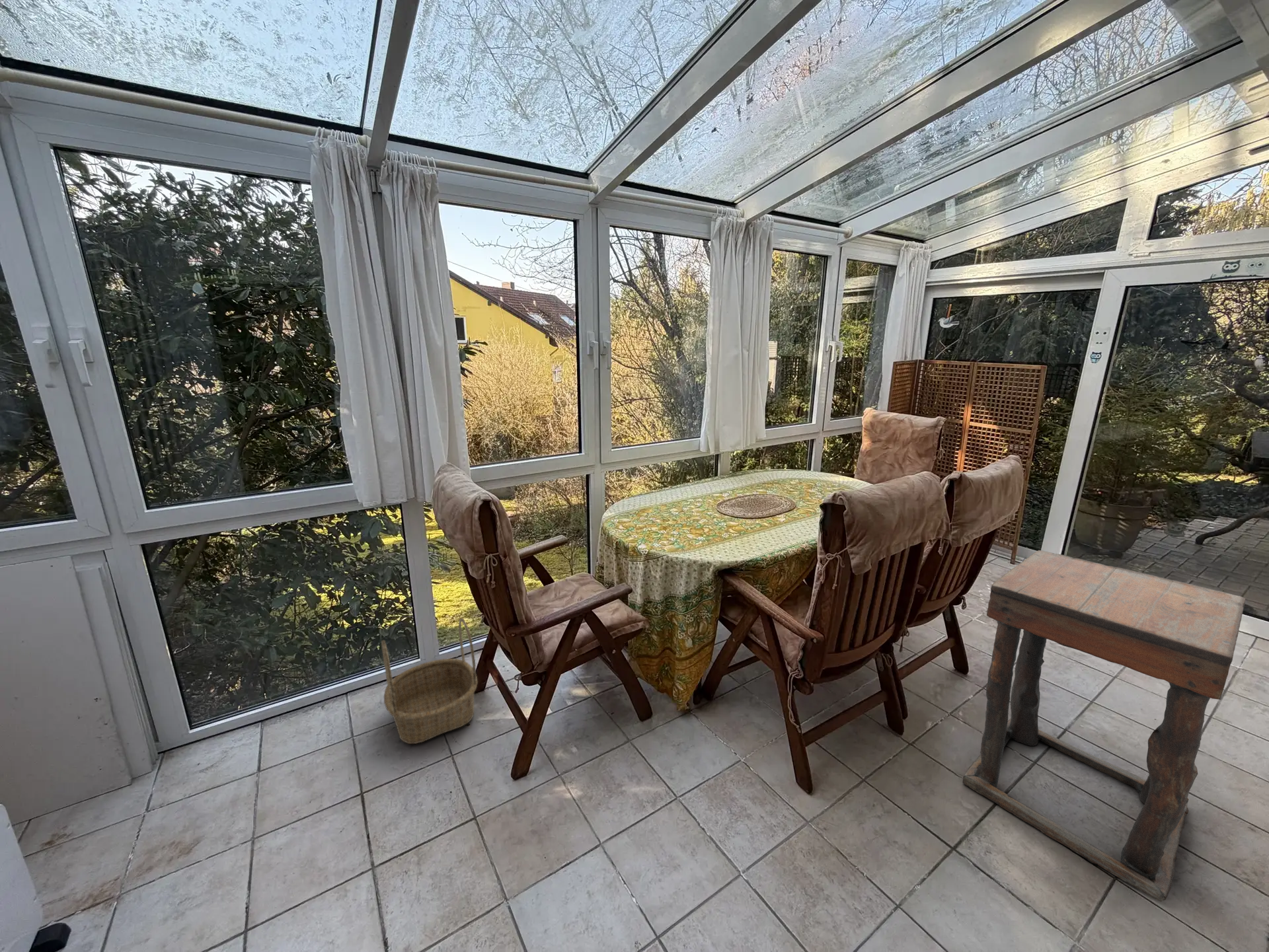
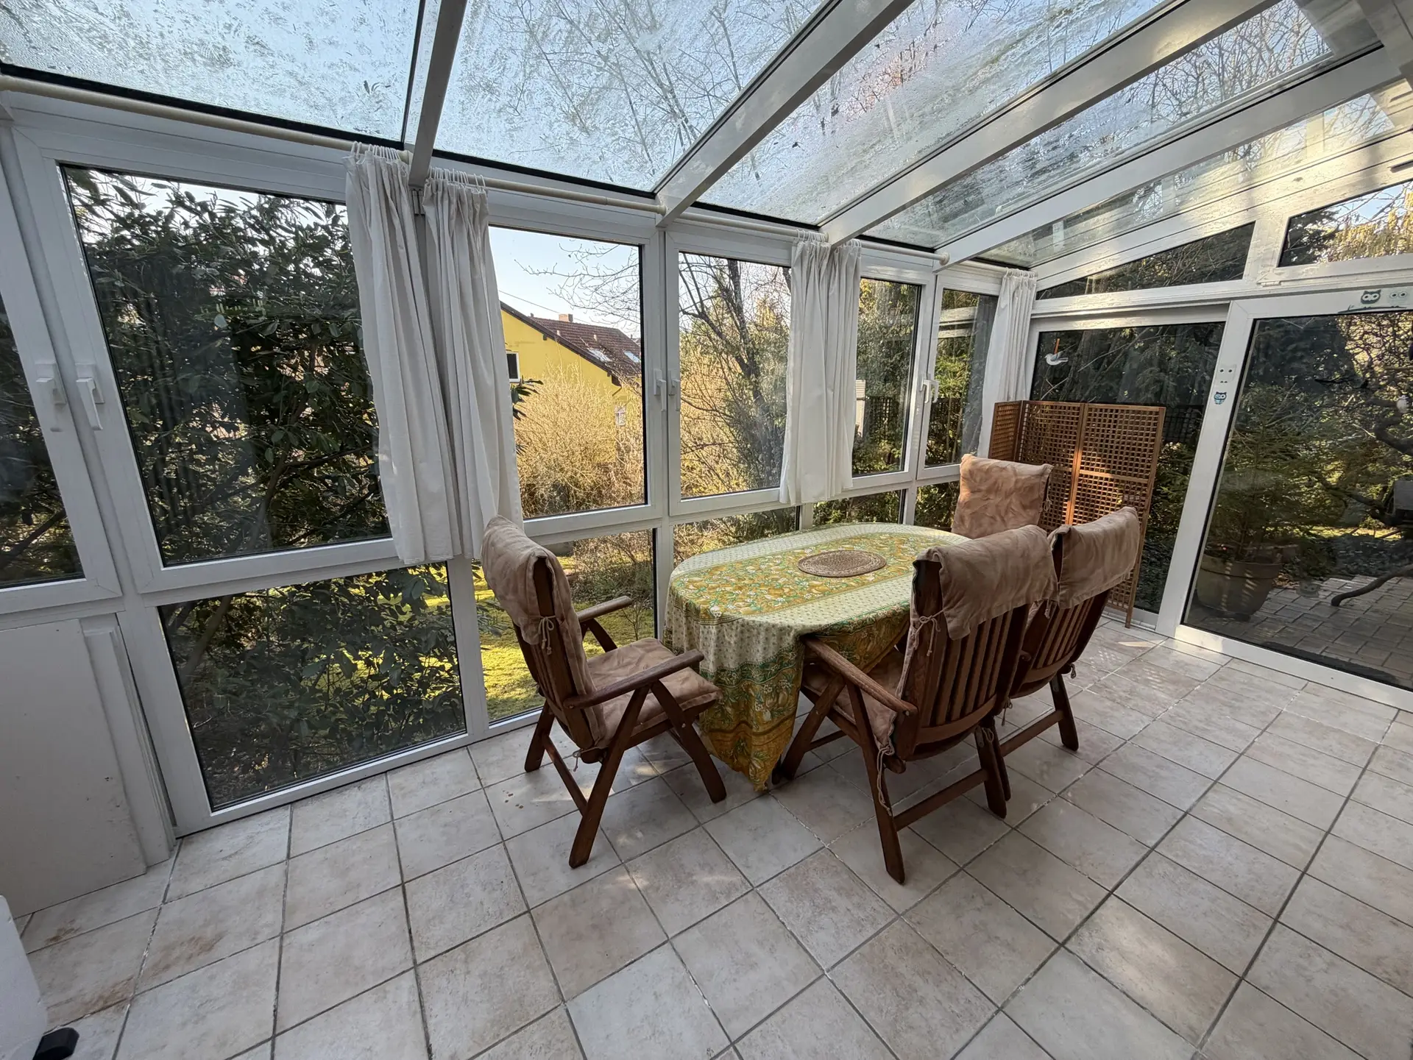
- basket [381,618,479,745]
- side table [962,550,1246,902]
